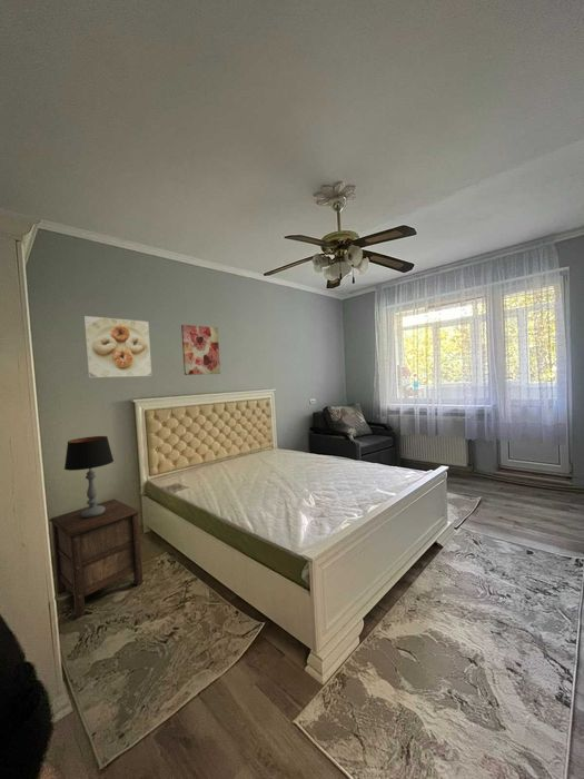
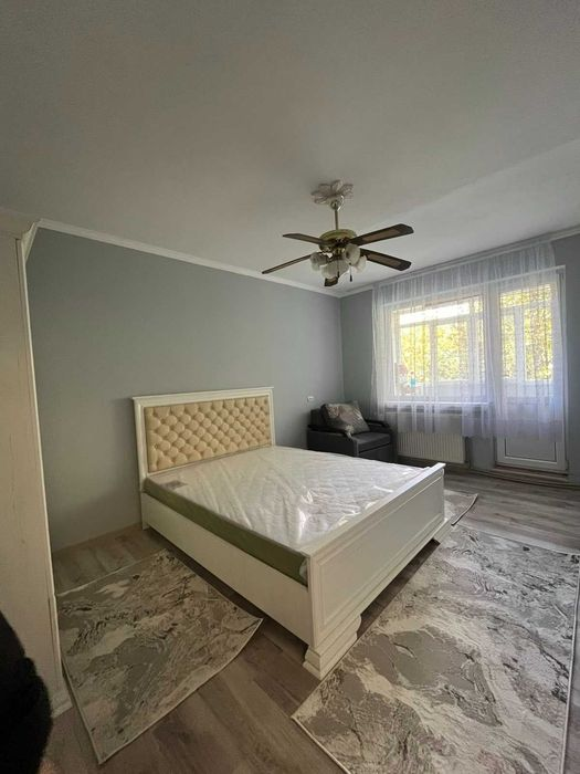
- table lamp [63,435,115,517]
- wall art [180,324,221,376]
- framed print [82,315,152,378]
- nightstand [48,497,143,619]
